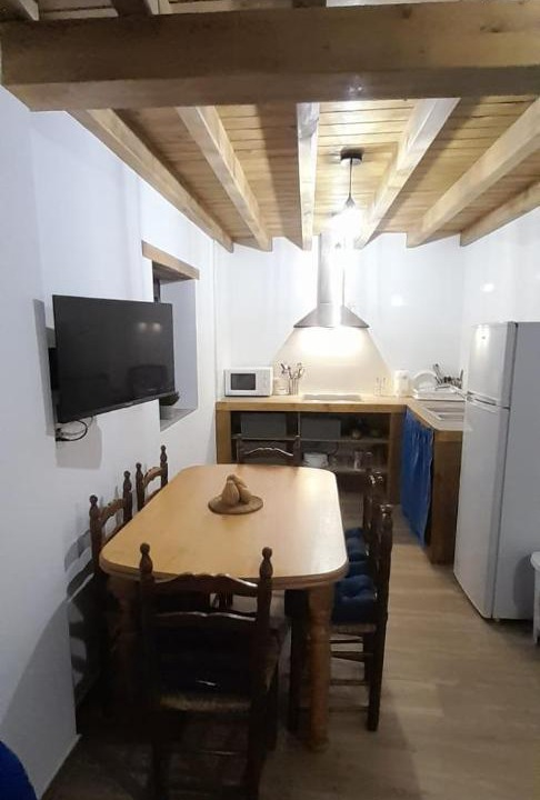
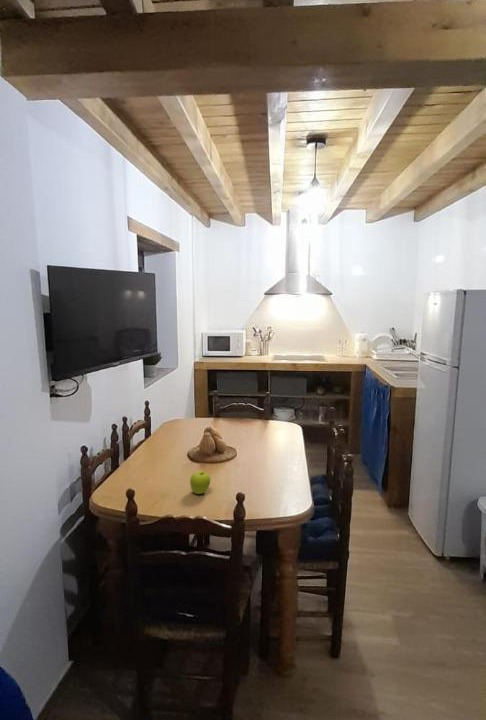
+ fruit [189,470,211,495]
